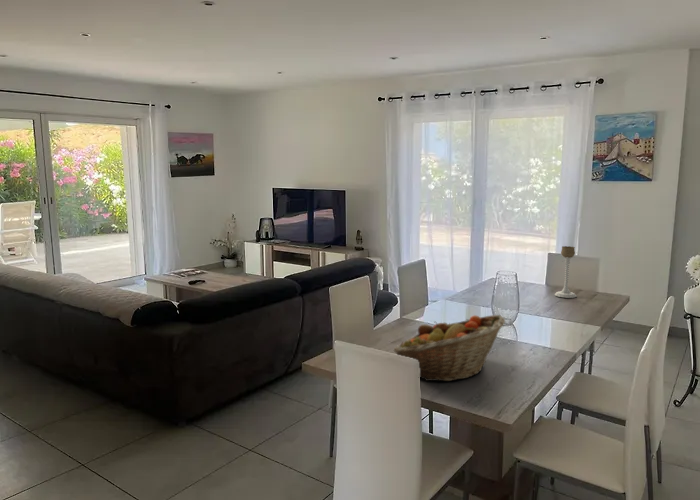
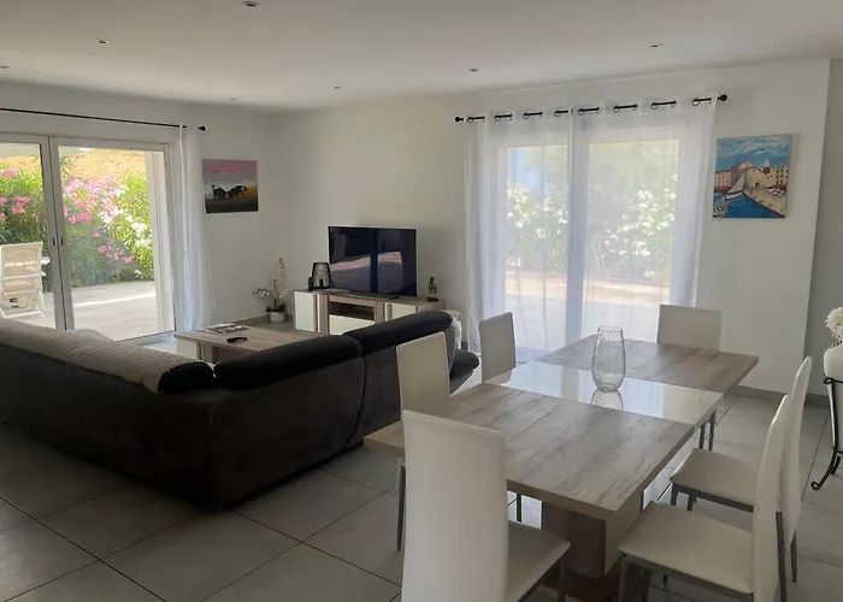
- candle holder [554,245,577,299]
- fruit basket [393,314,506,382]
